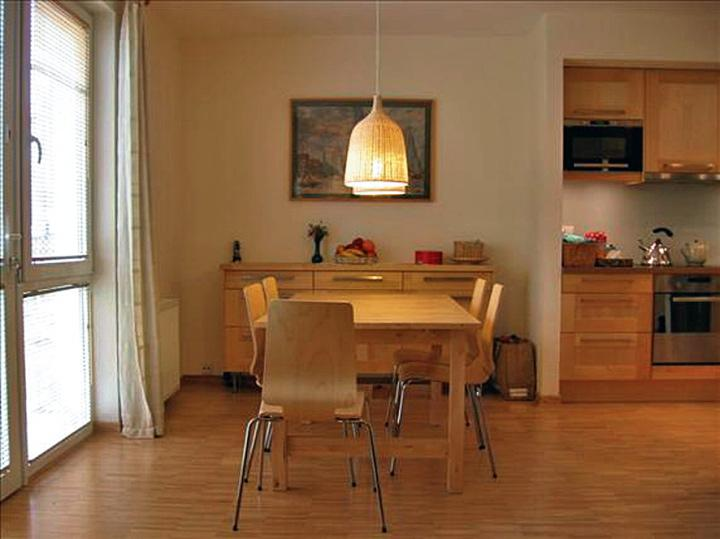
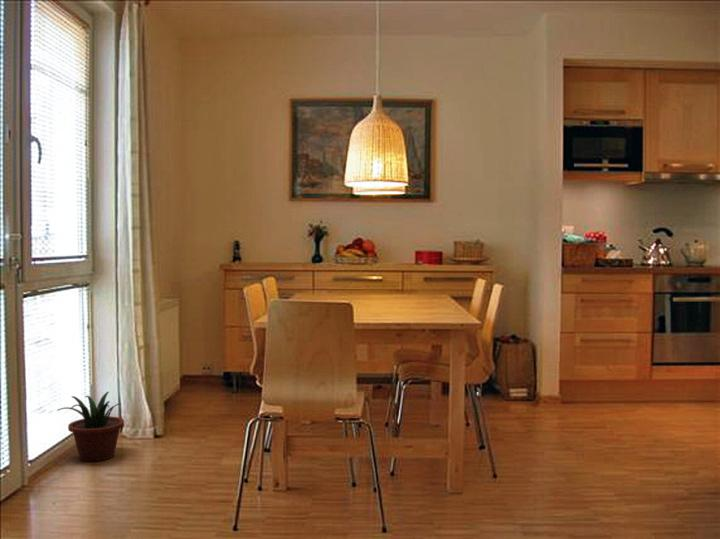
+ potted plant [56,391,125,462]
